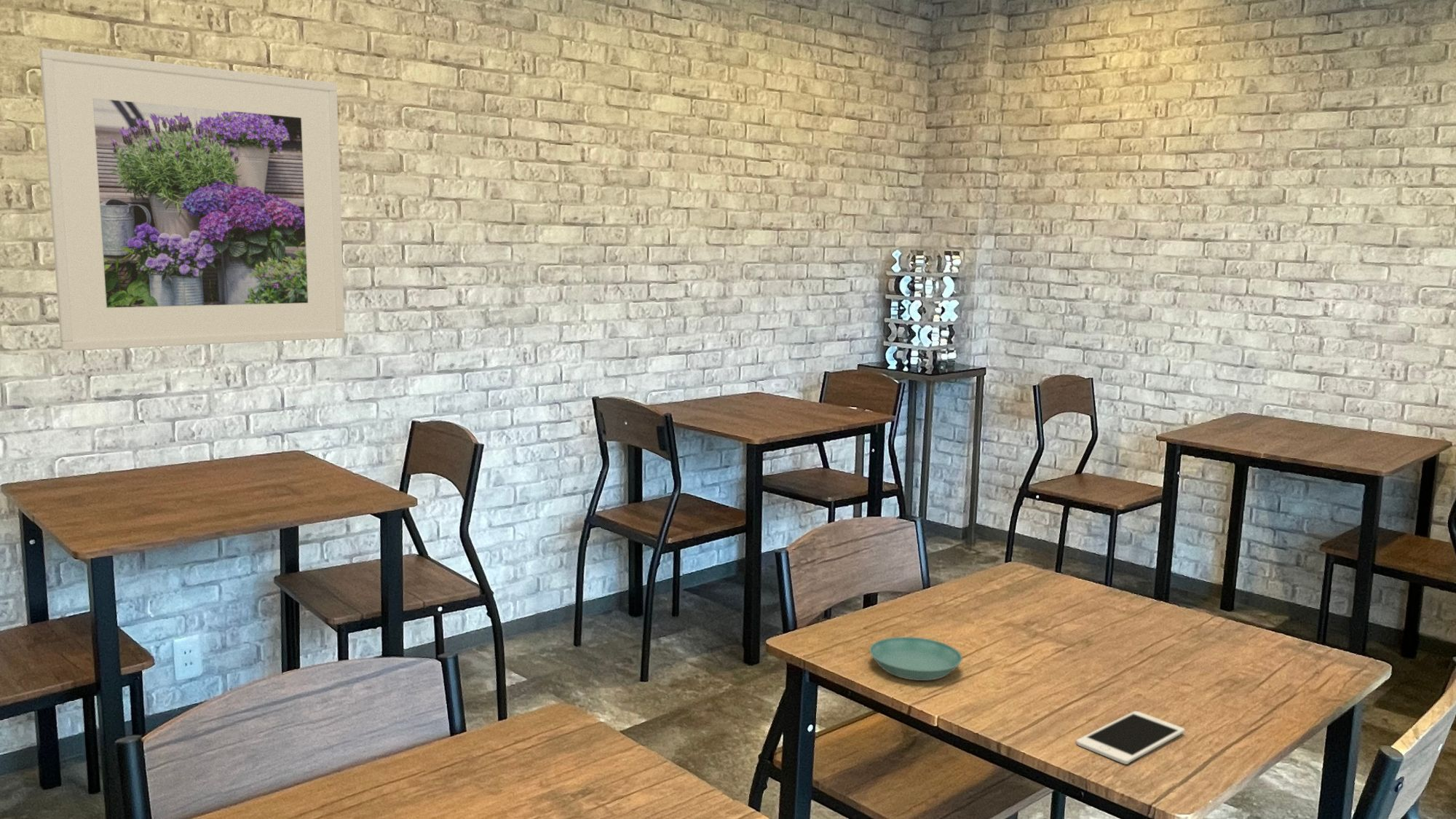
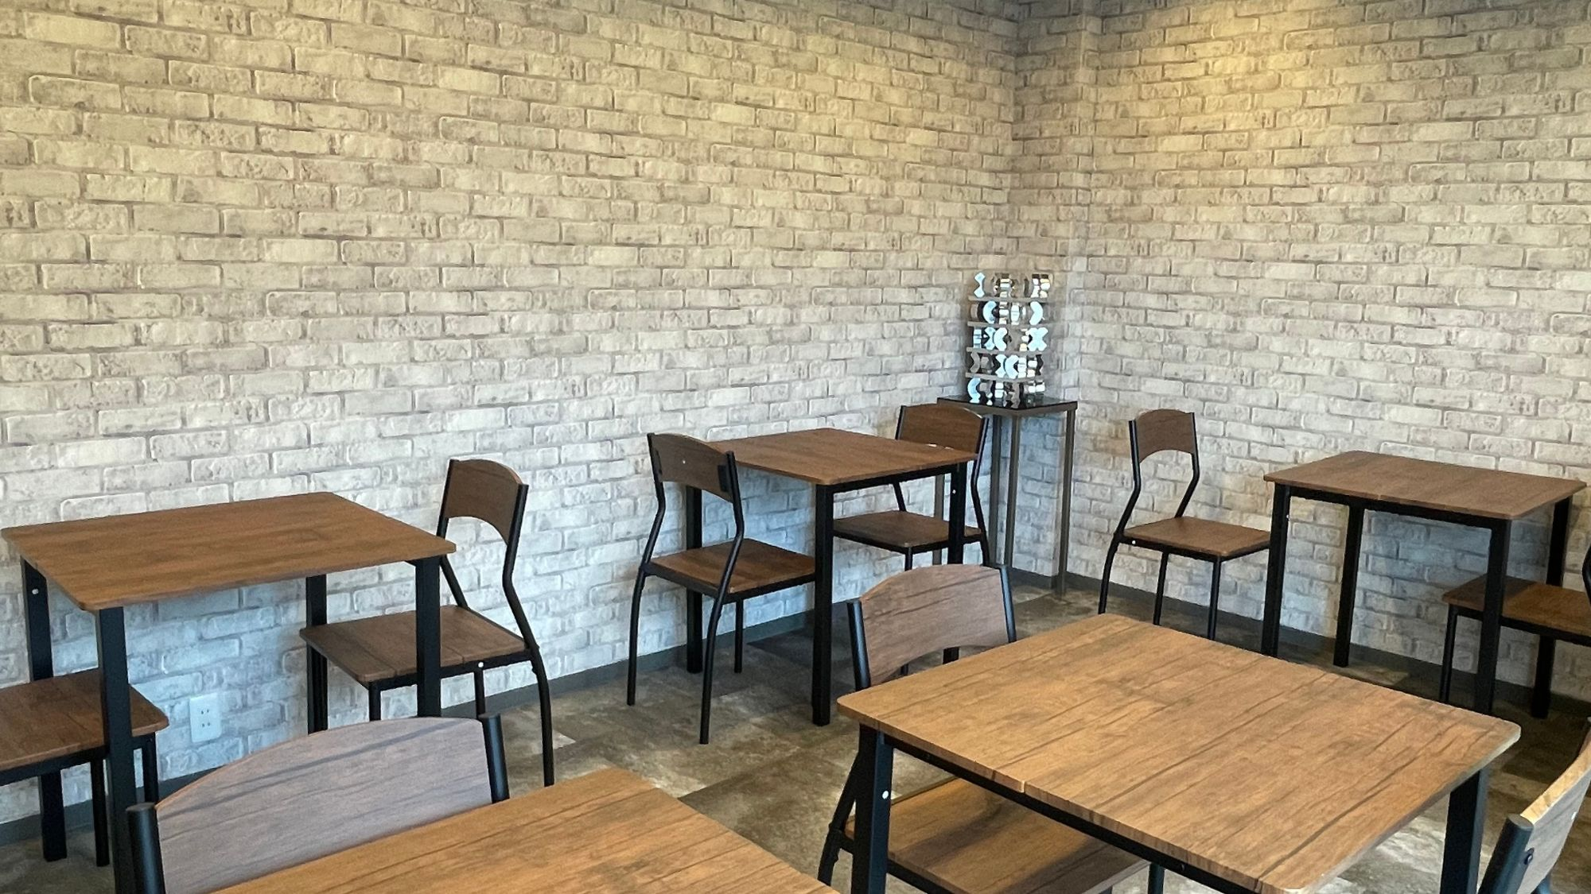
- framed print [39,47,346,352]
- saucer [869,636,963,681]
- cell phone [1075,711,1185,765]
